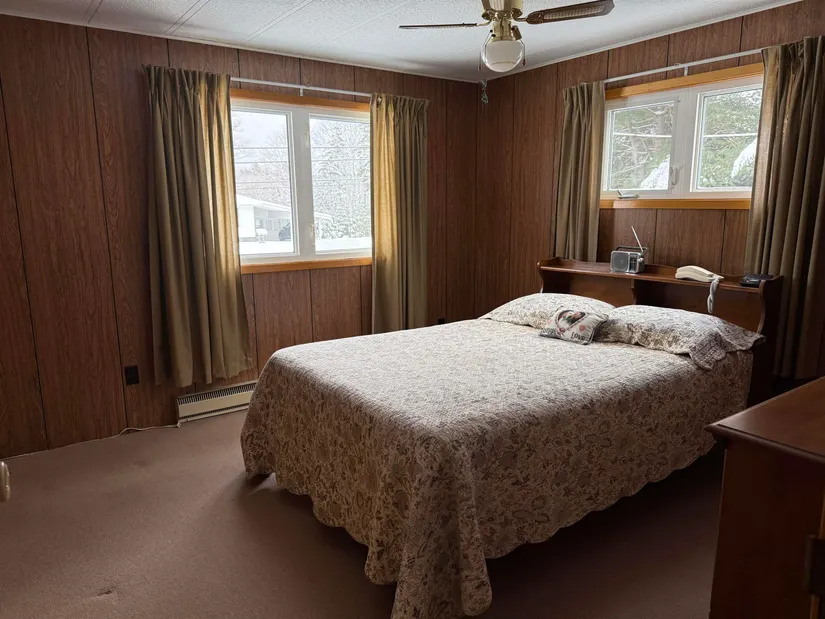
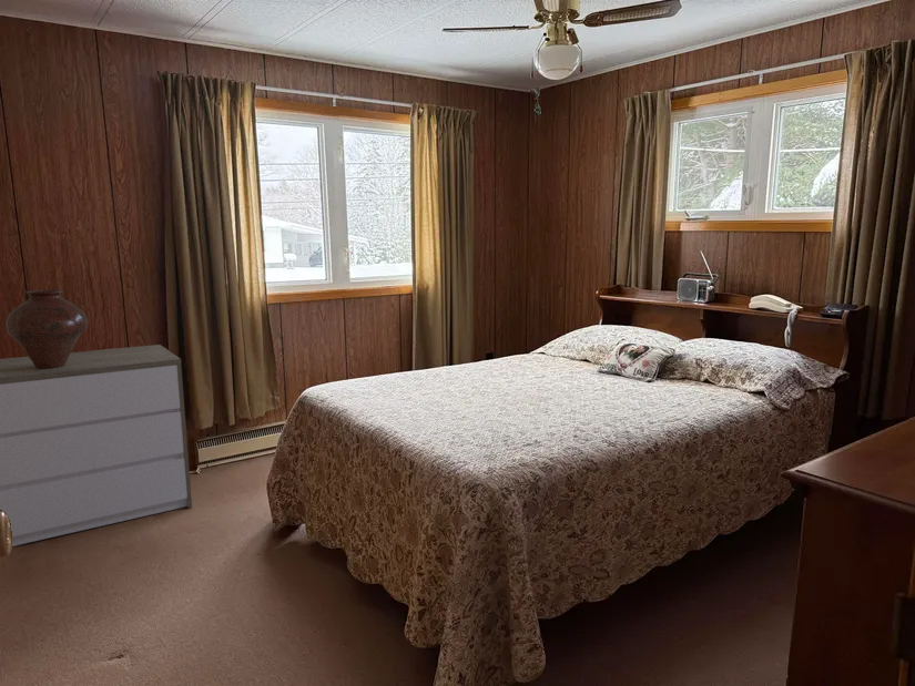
+ dresser [0,344,193,547]
+ vase [4,288,89,369]
